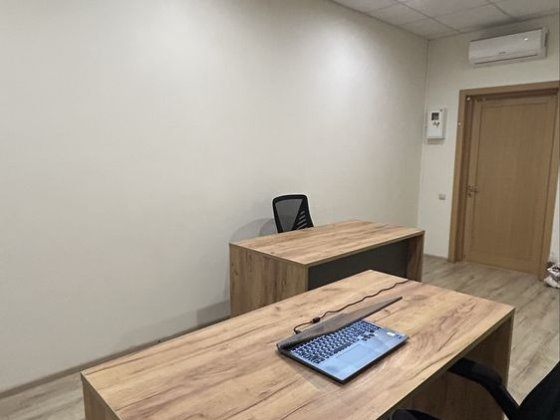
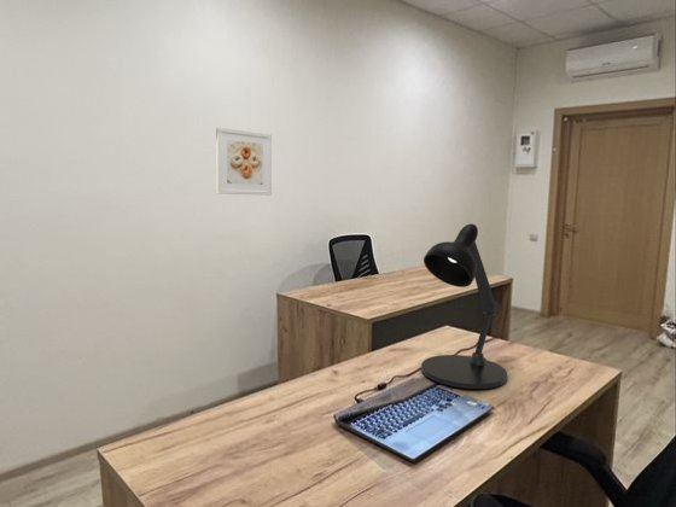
+ desk lamp [420,222,508,390]
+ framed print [215,127,273,197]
